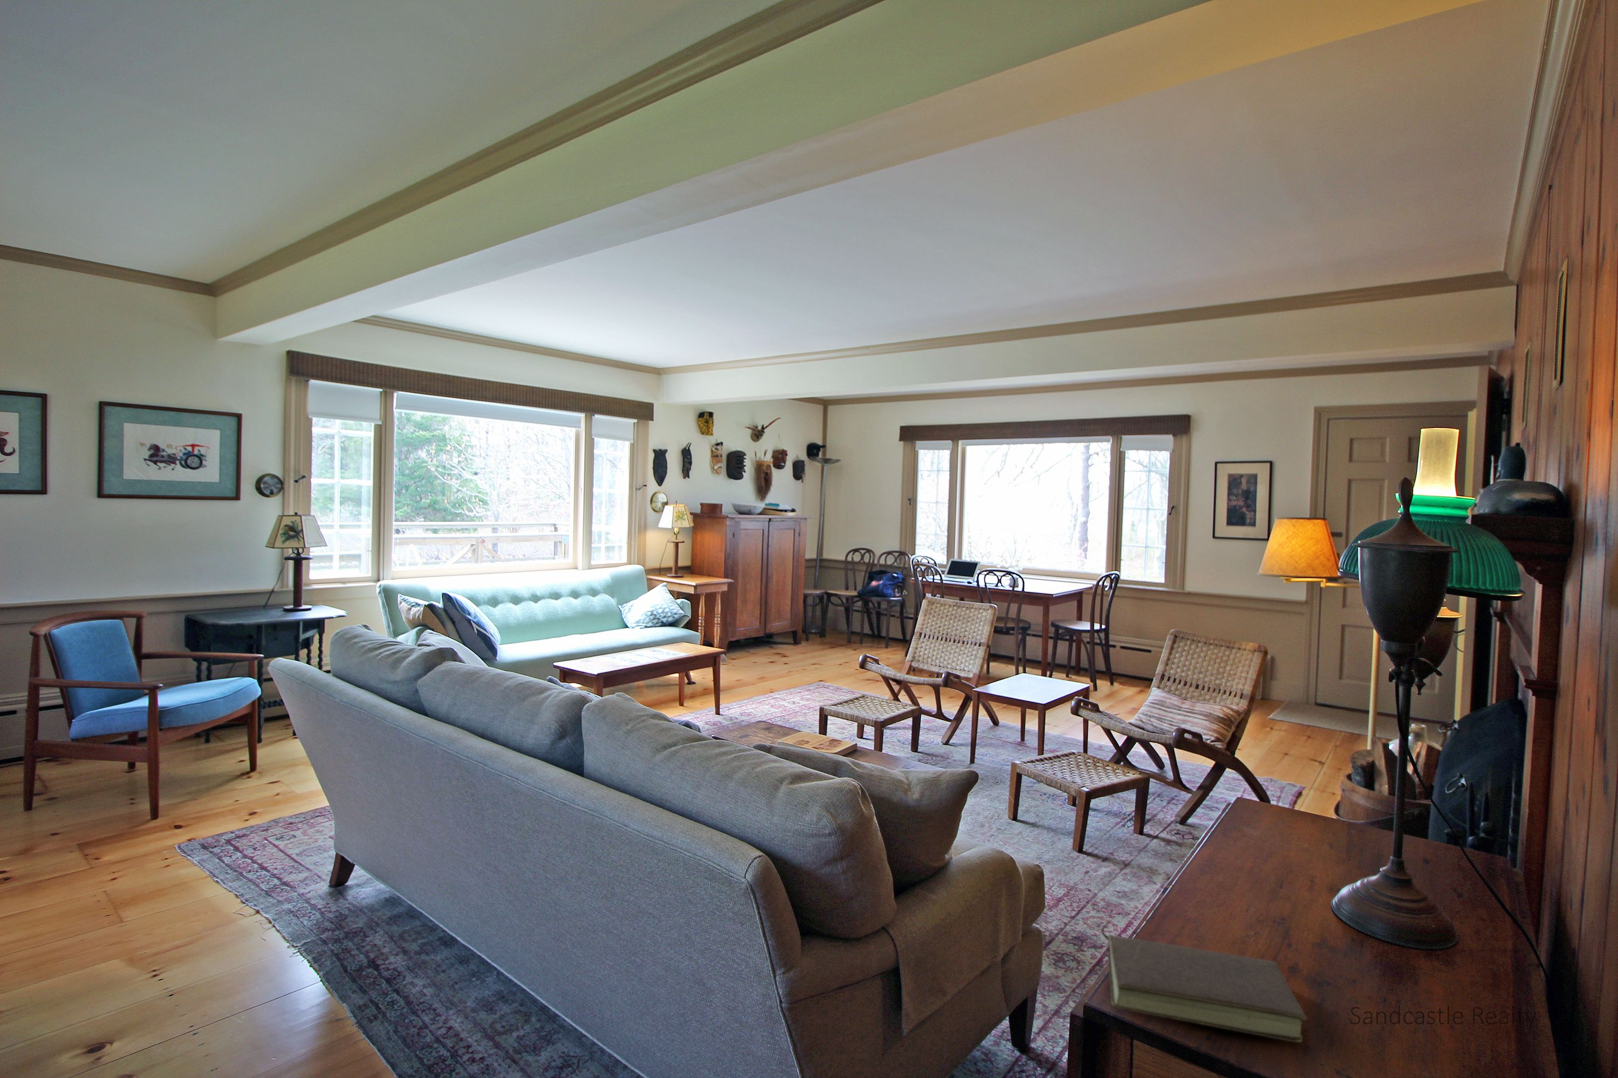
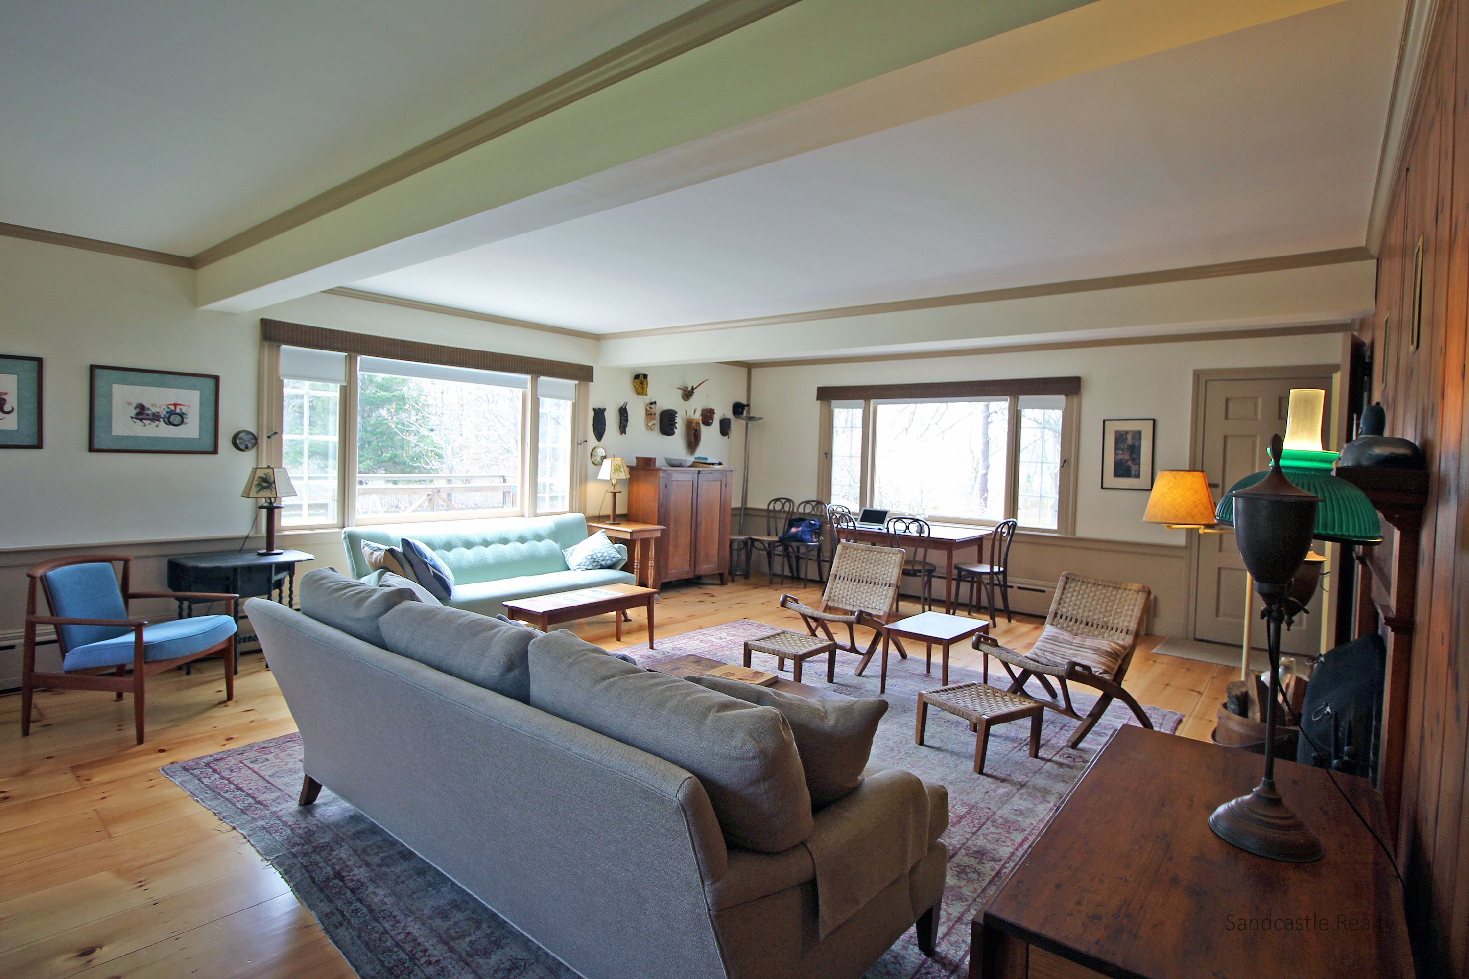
- book [1100,922,1307,1043]
